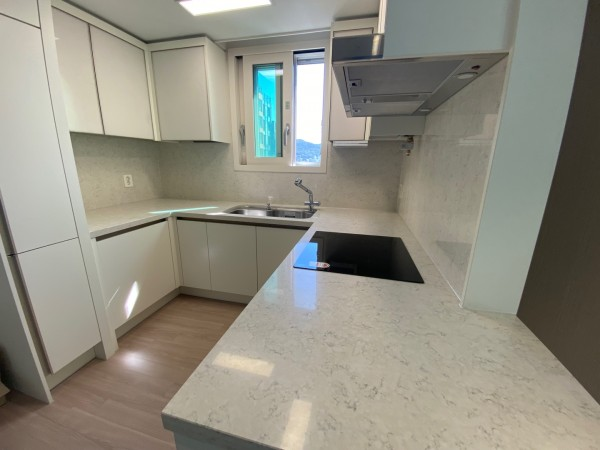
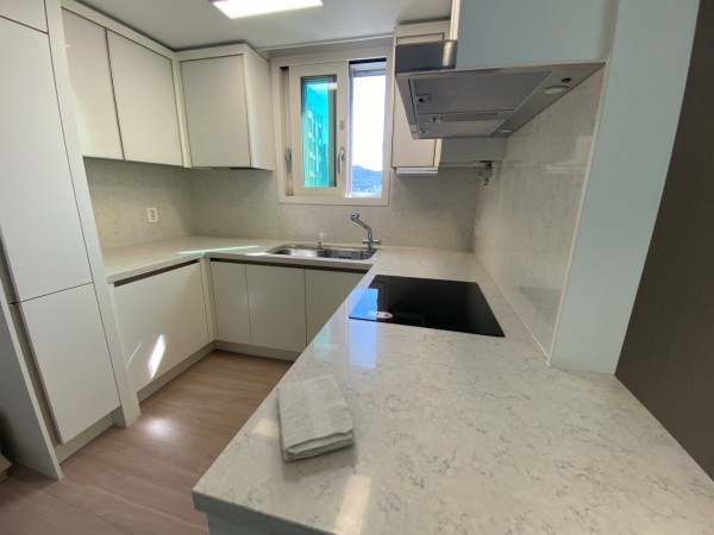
+ washcloth [275,373,357,462]
